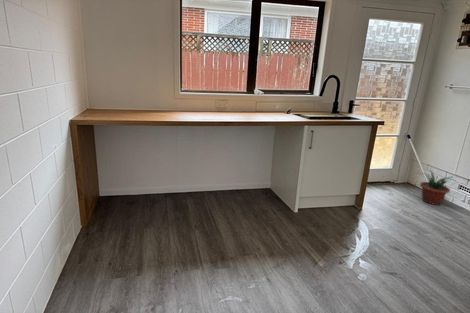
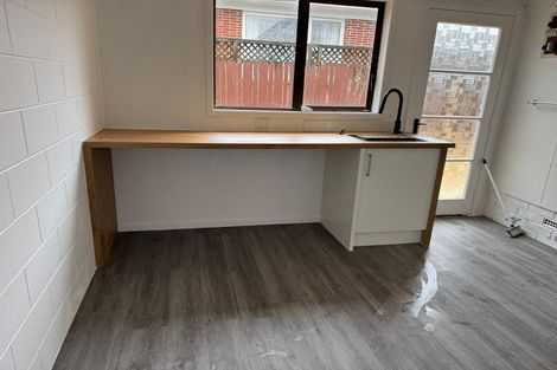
- potted plant [419,169,456,206]
